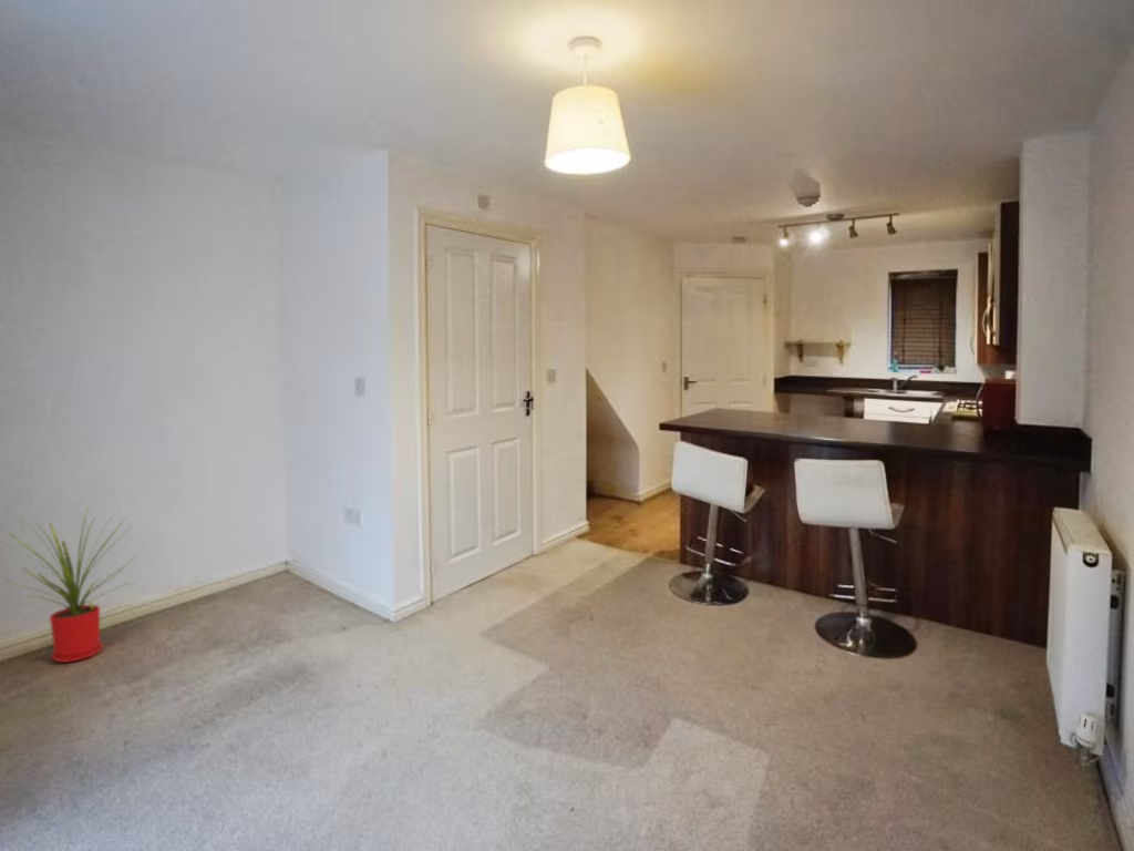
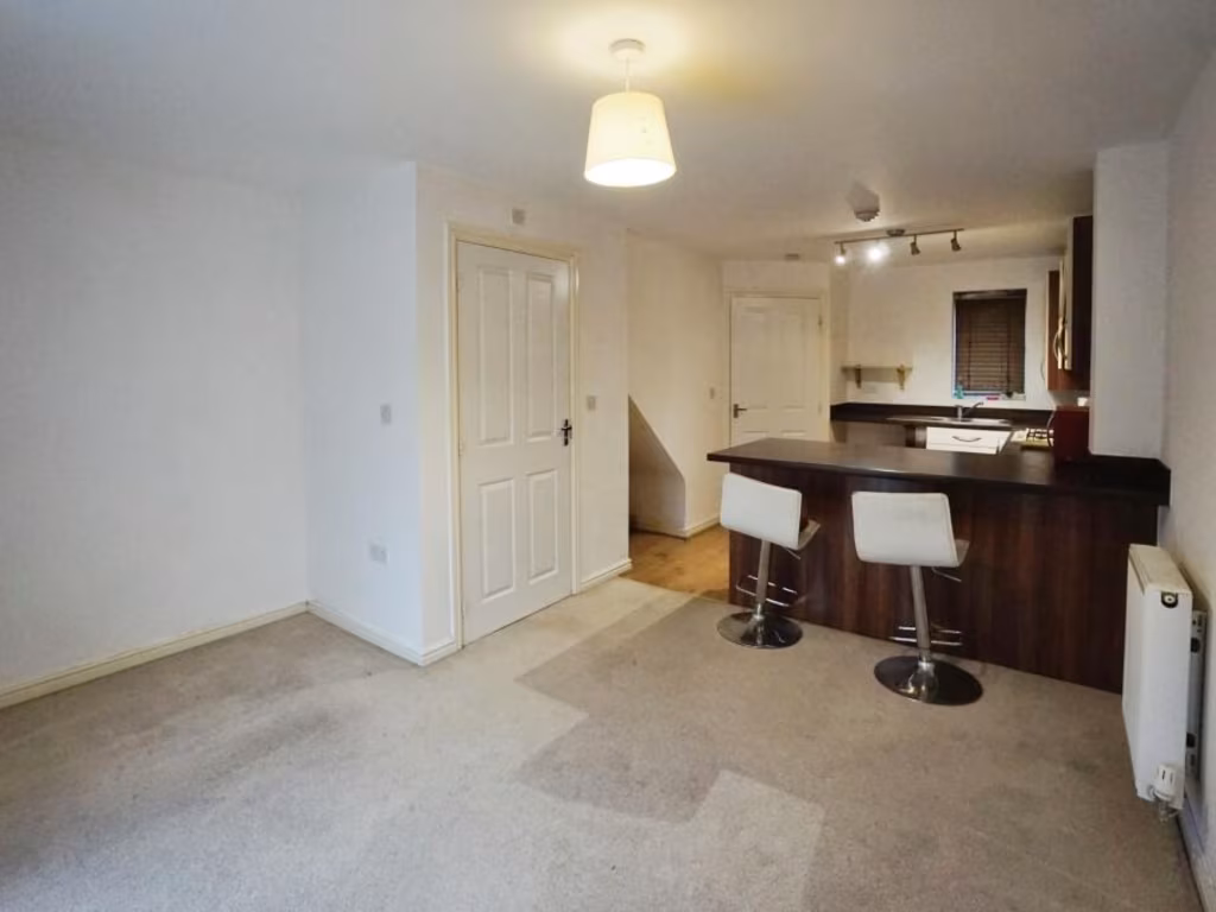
- house plant [1,505,136,664]
